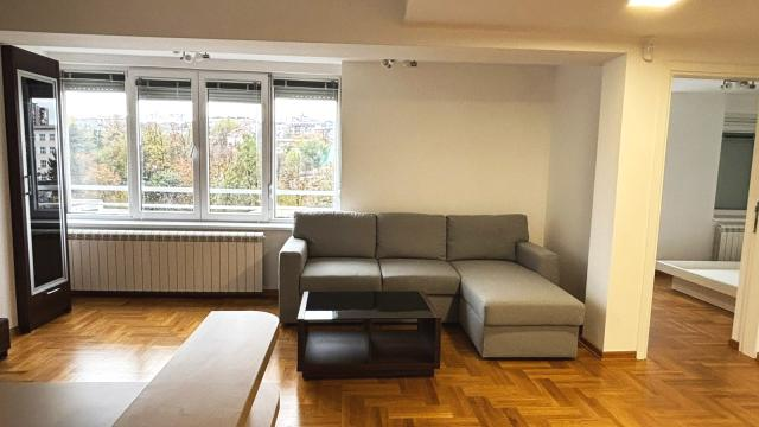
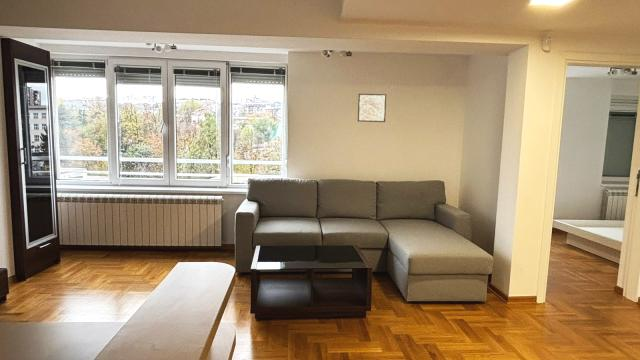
+ wall art [357,93,387,123]
